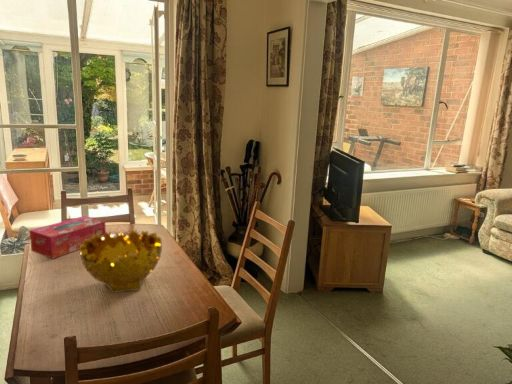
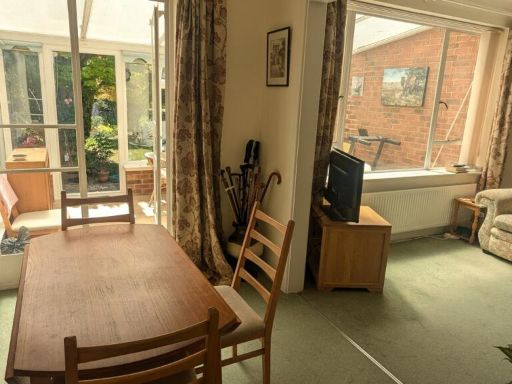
- tissue box [29,215,107,260]
- decorative bowl [79,228,163,294]
